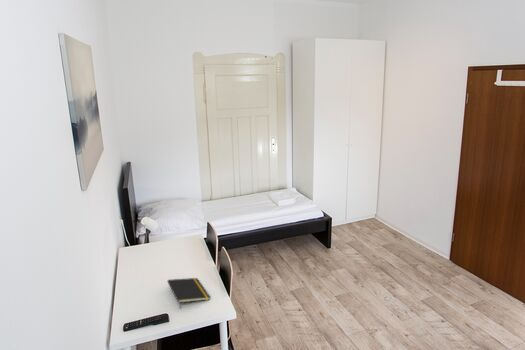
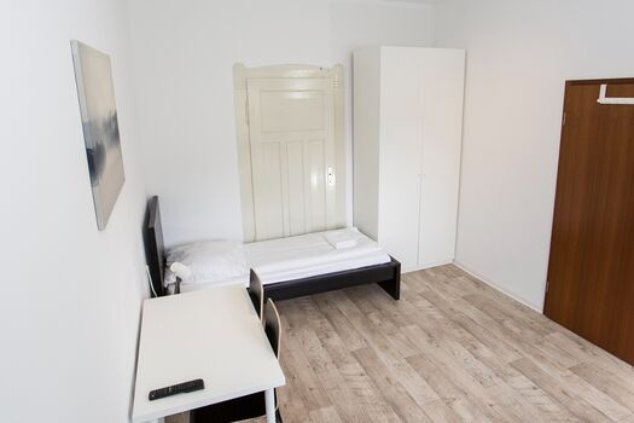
- notepad [167,277,211,310]
